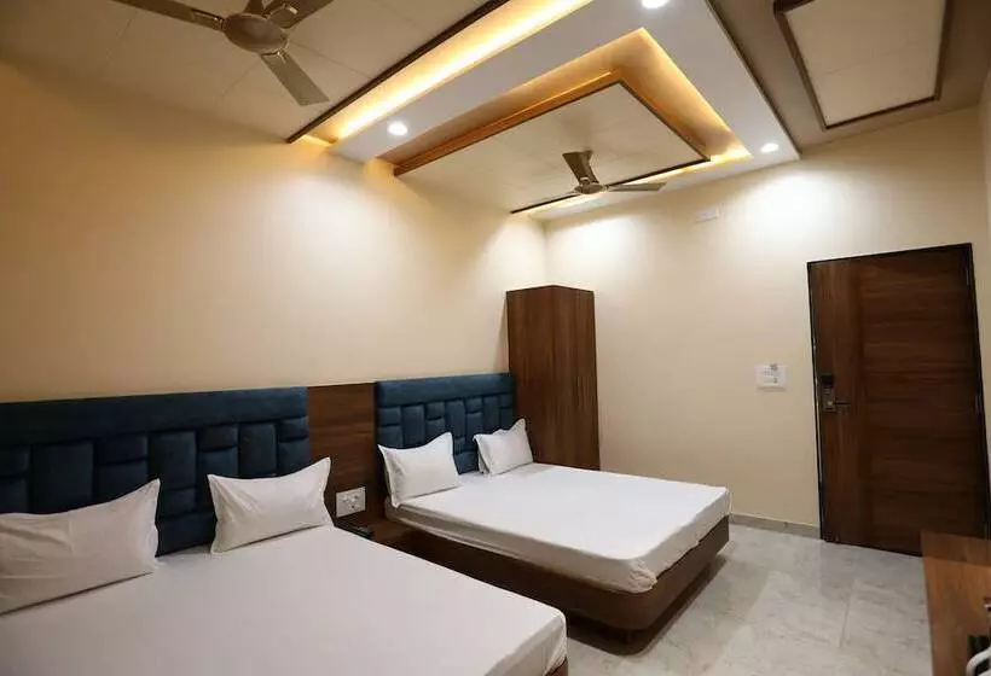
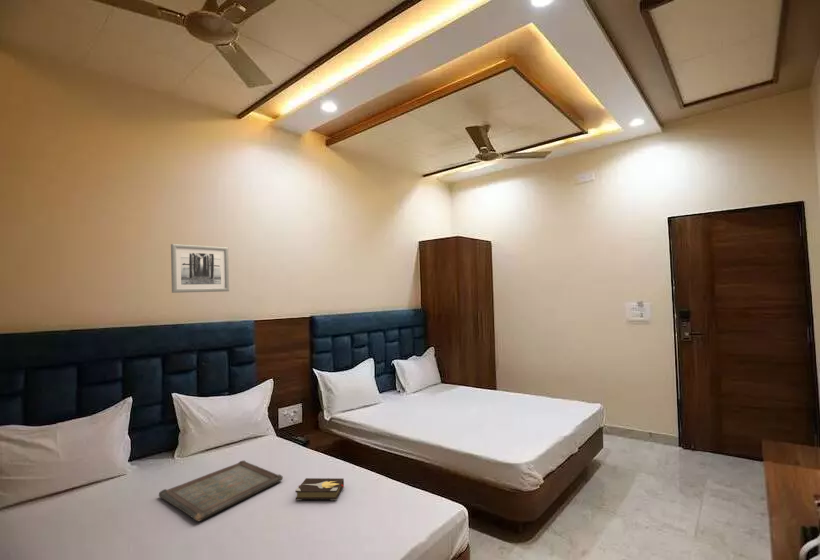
+ hardback book [295,477,345,501]
+ wall art [170,243,230,294]
+ serving tray [158,460,284,522]
